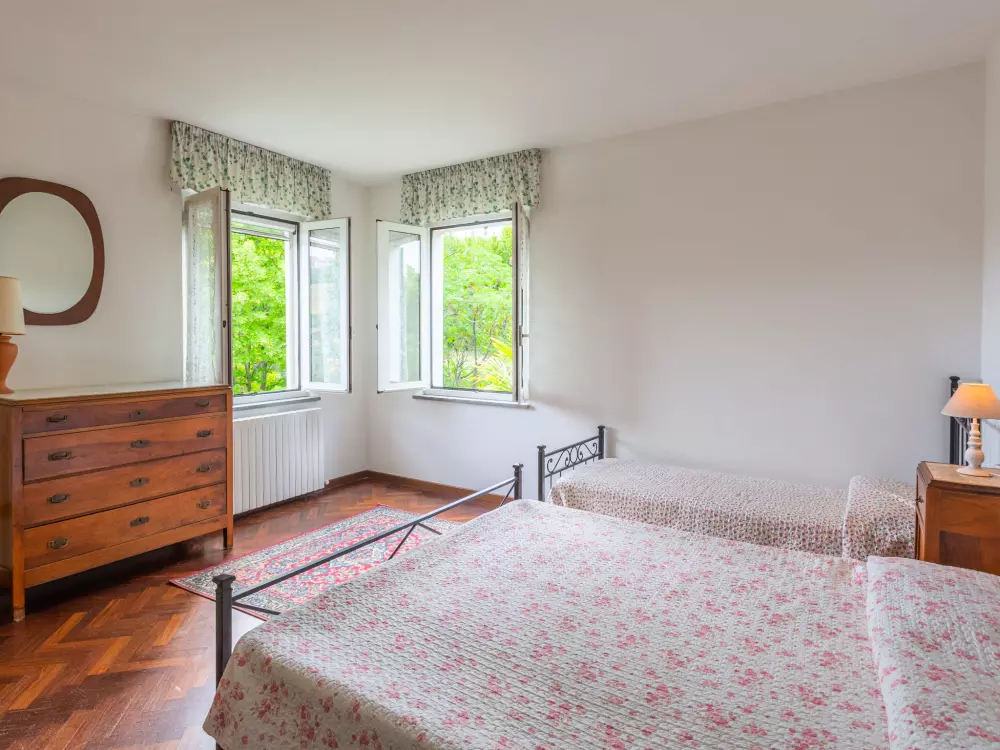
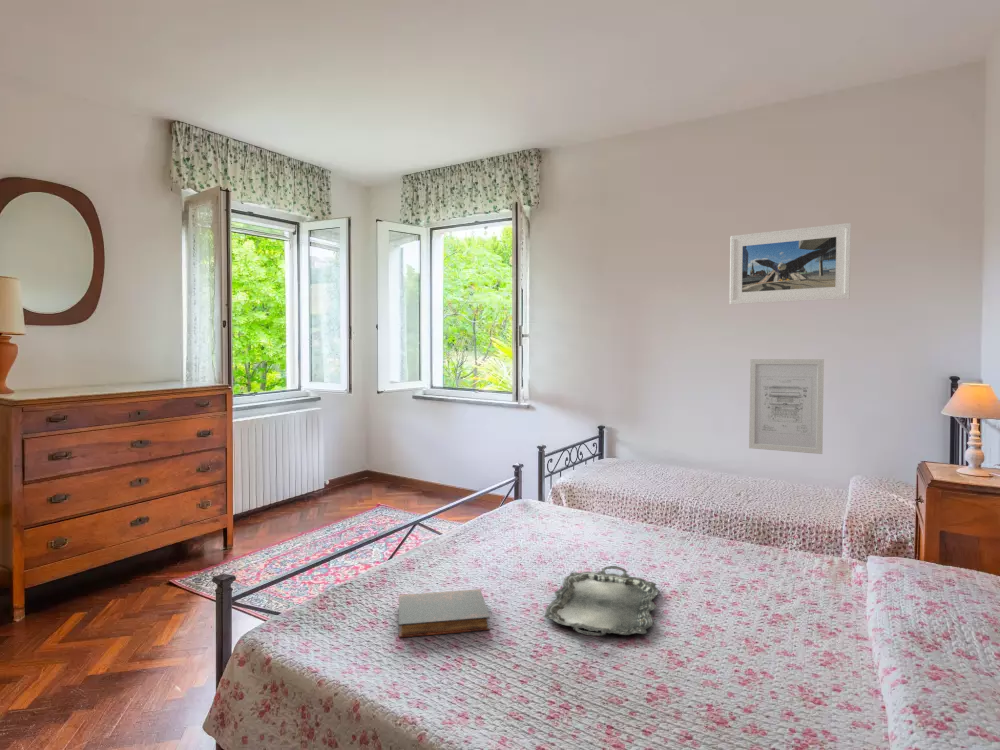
+ serving tray [544,565,660,637]
+ book [398,588,491,639]
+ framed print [729,222,852,305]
+ wall art [748,358,825,455]
